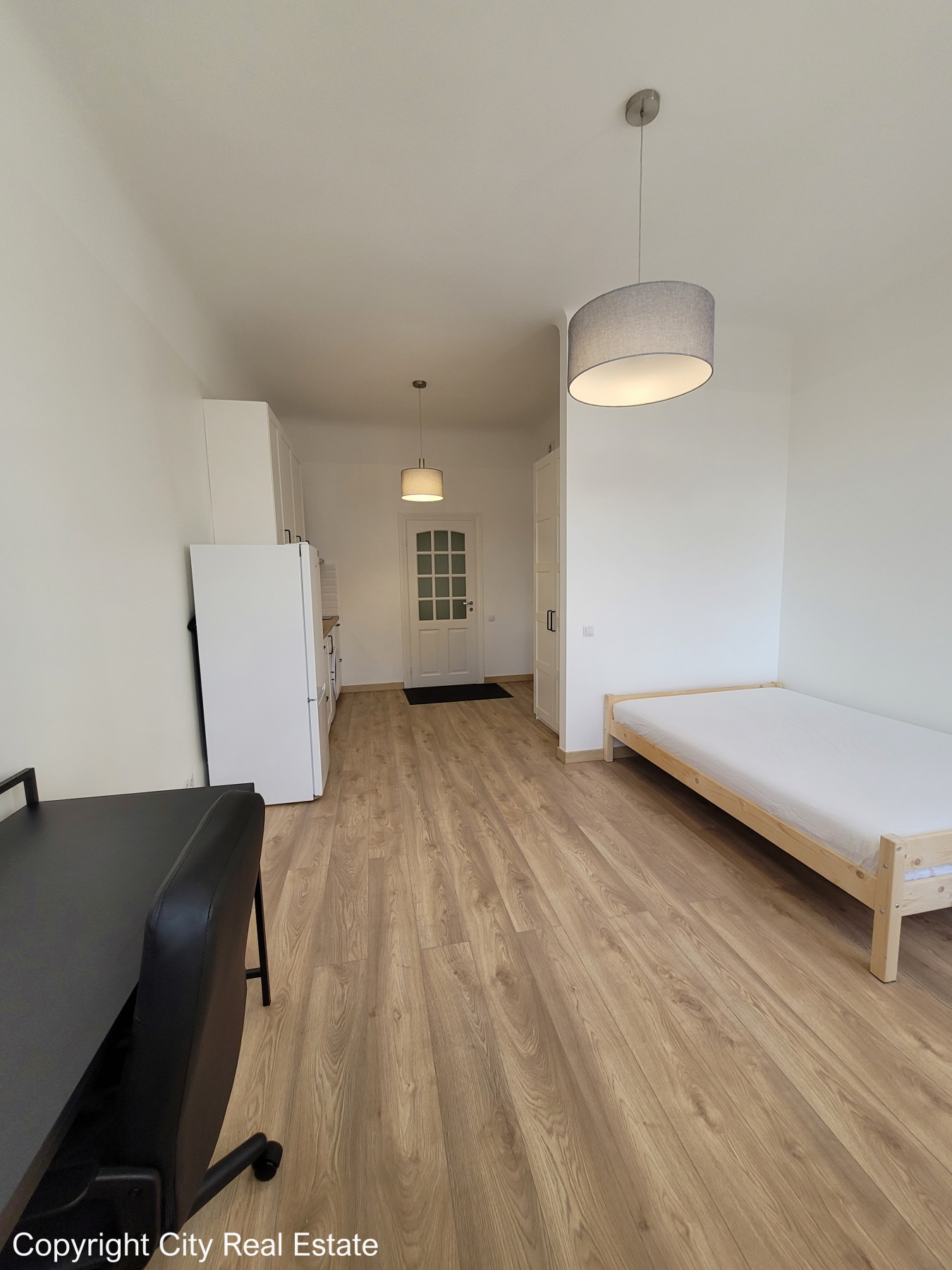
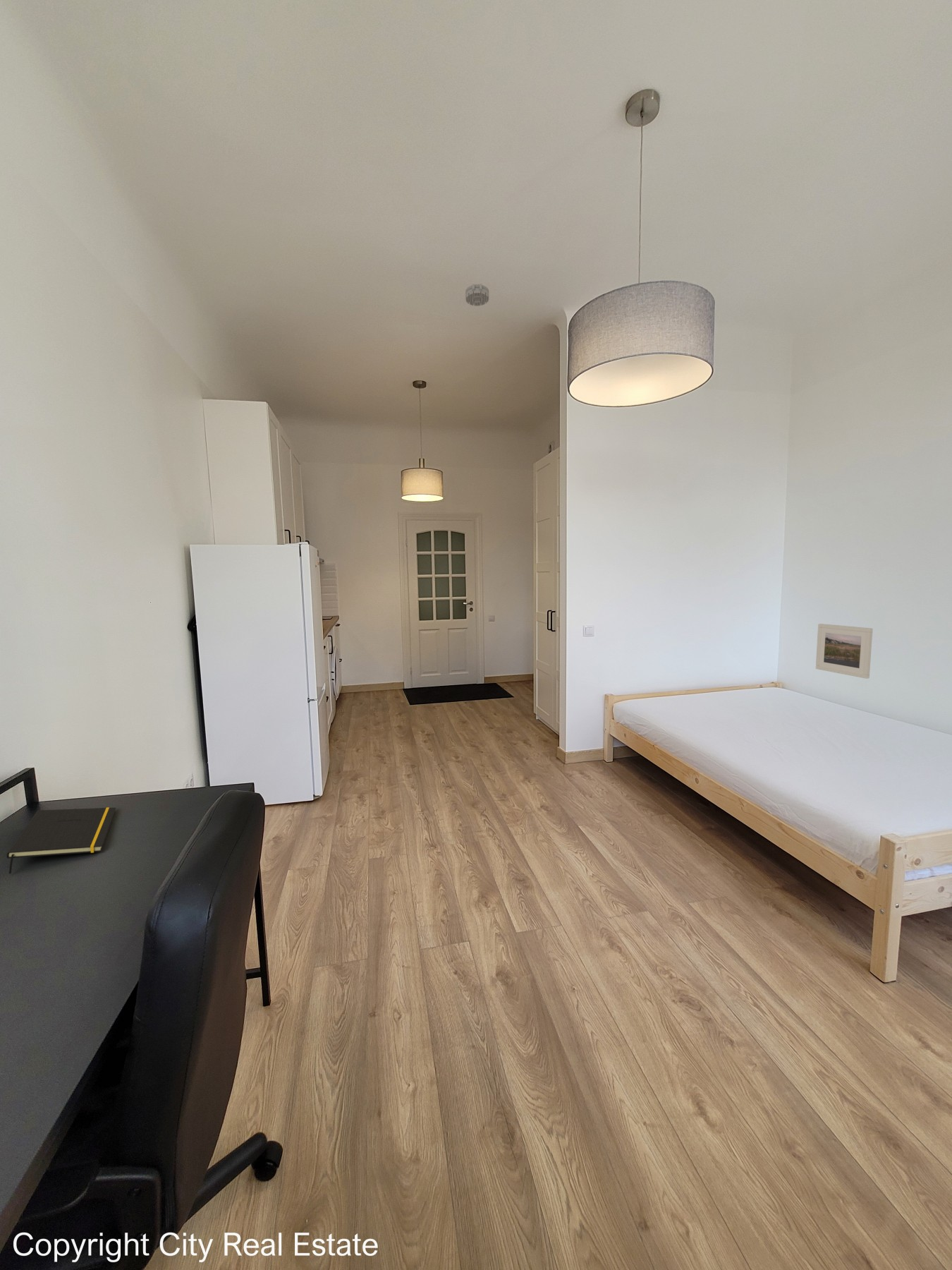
+ notepad [6,806,116,874]
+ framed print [815,623,873,679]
+ smoke detector [465,283,489,307]
